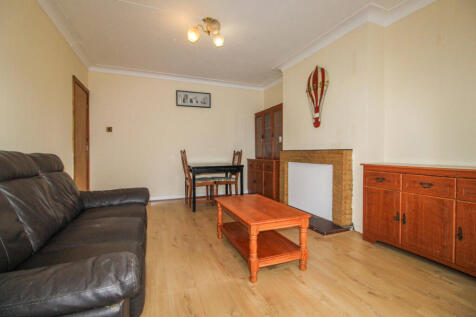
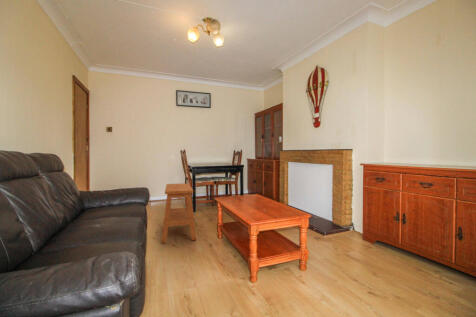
+ side table [160,182,197,244]
